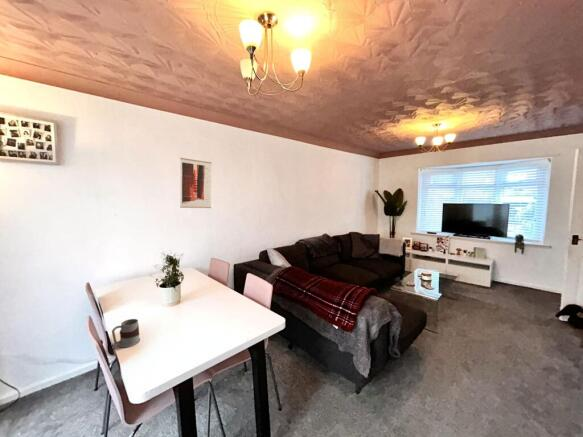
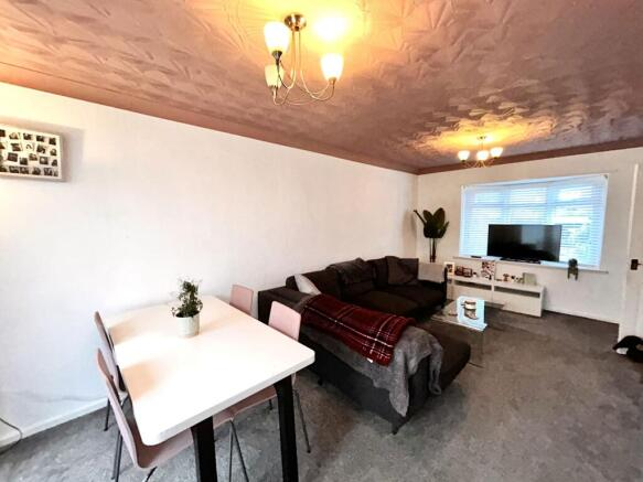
- mug [111,318,141,348]
- wall art [179,157,213,209]
